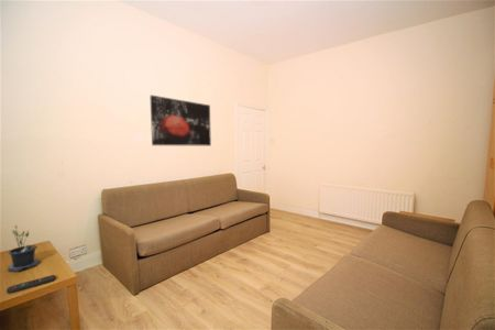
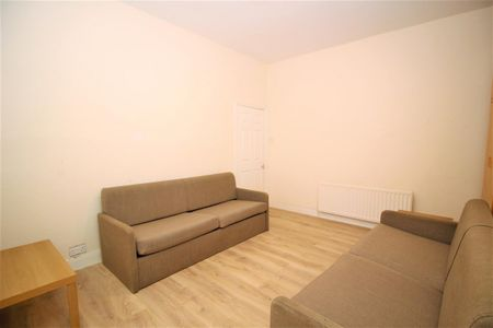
- potted plant [7,224,41,273]
- remote control [6,274,56,295]
- wall art [148,95,212,147]
